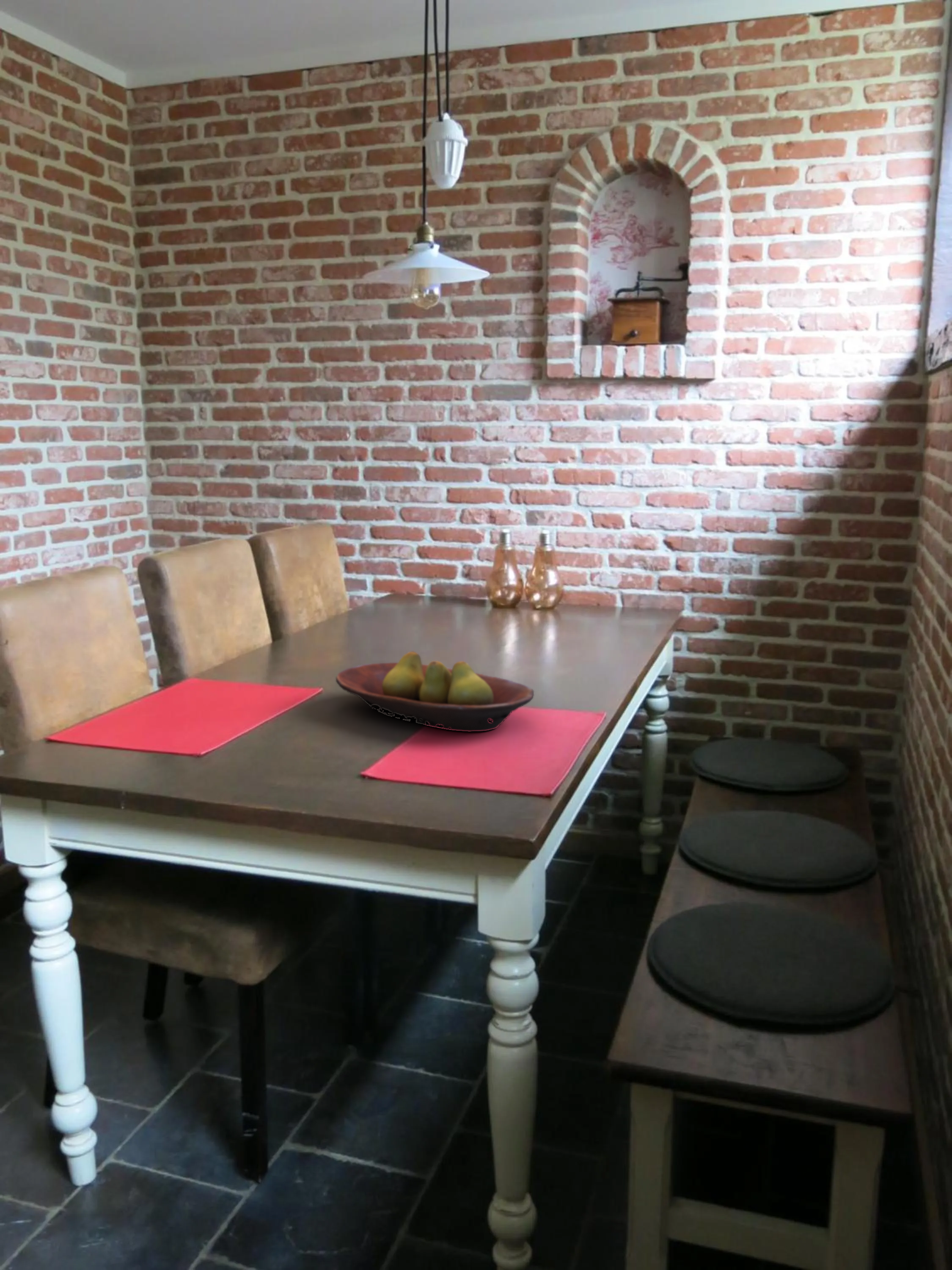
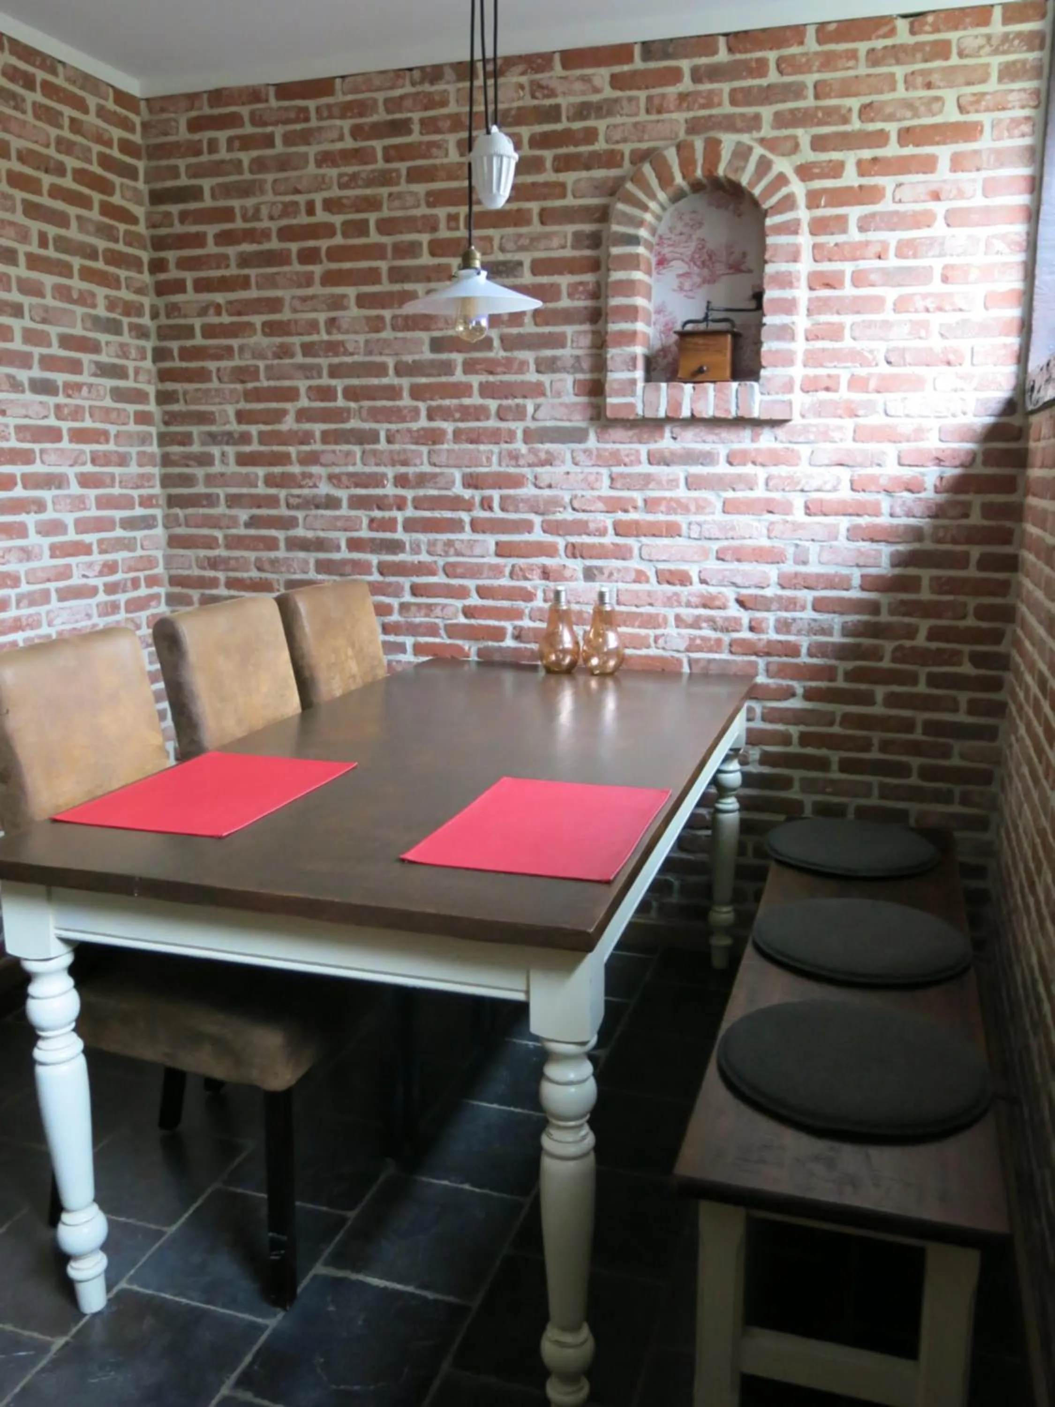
- fruit bowl [336,651,534,732]
